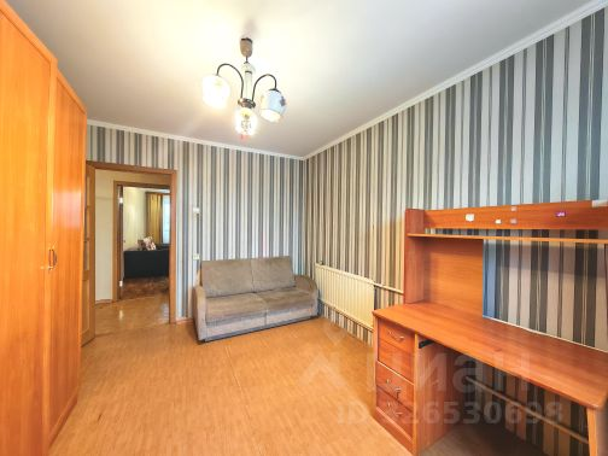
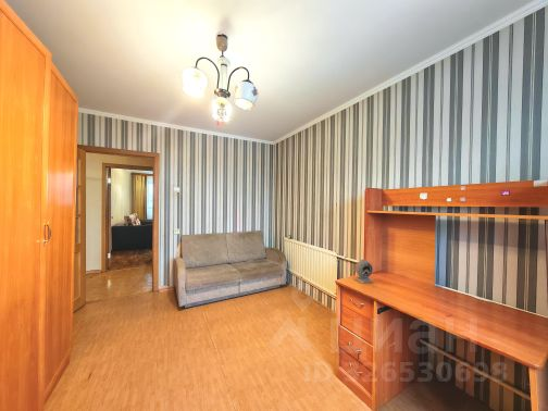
+ alarm clock [353,259,374,285]
